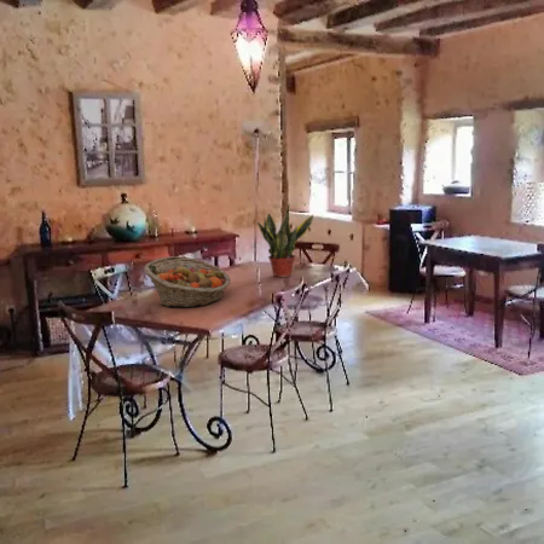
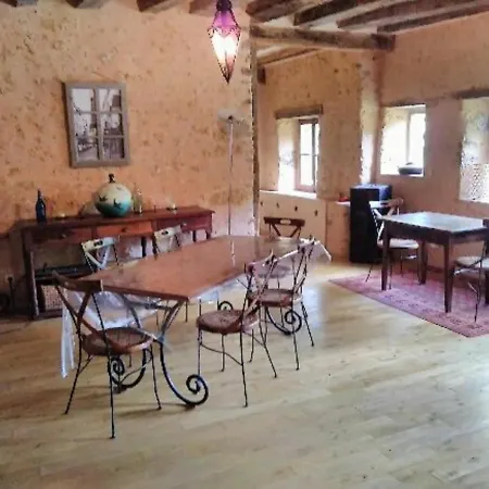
- fruit basket [143,255,232,308]
- potted plant [255,202,314,278]
